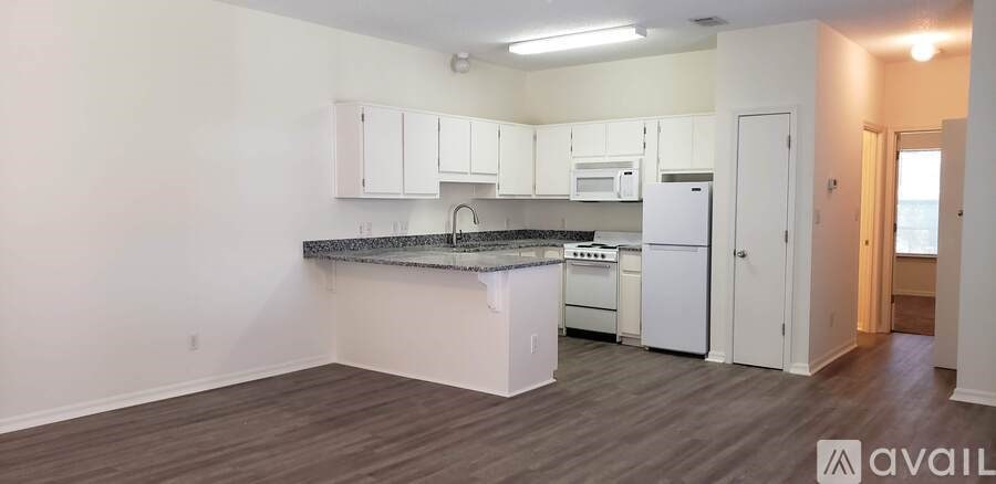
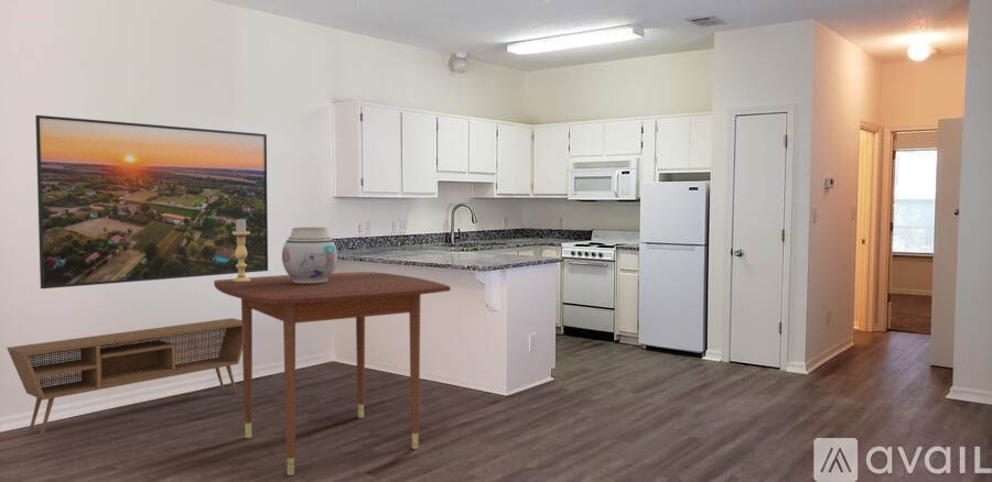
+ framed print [34,114,269,289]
+ candle holder [233,218,250,282]
+ vase [281,227,338,284]
+ media console [6,317,242,437]
+ dining table [213,271,452,476]
